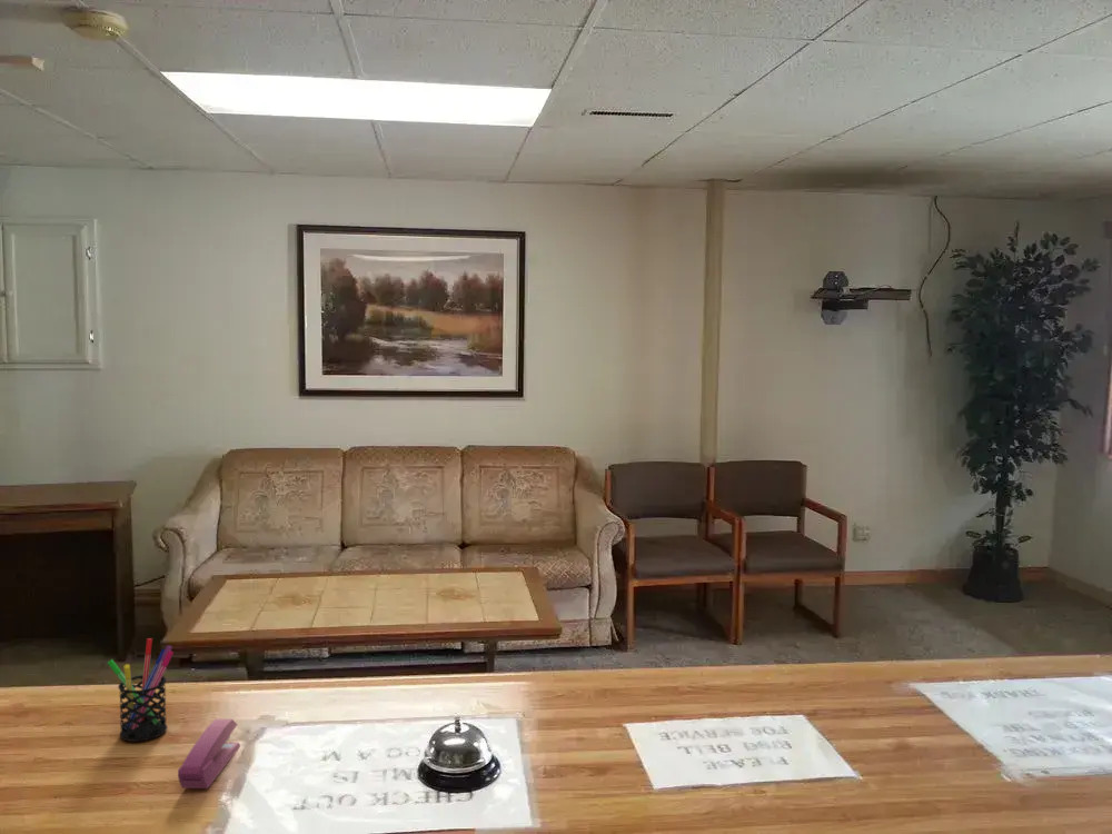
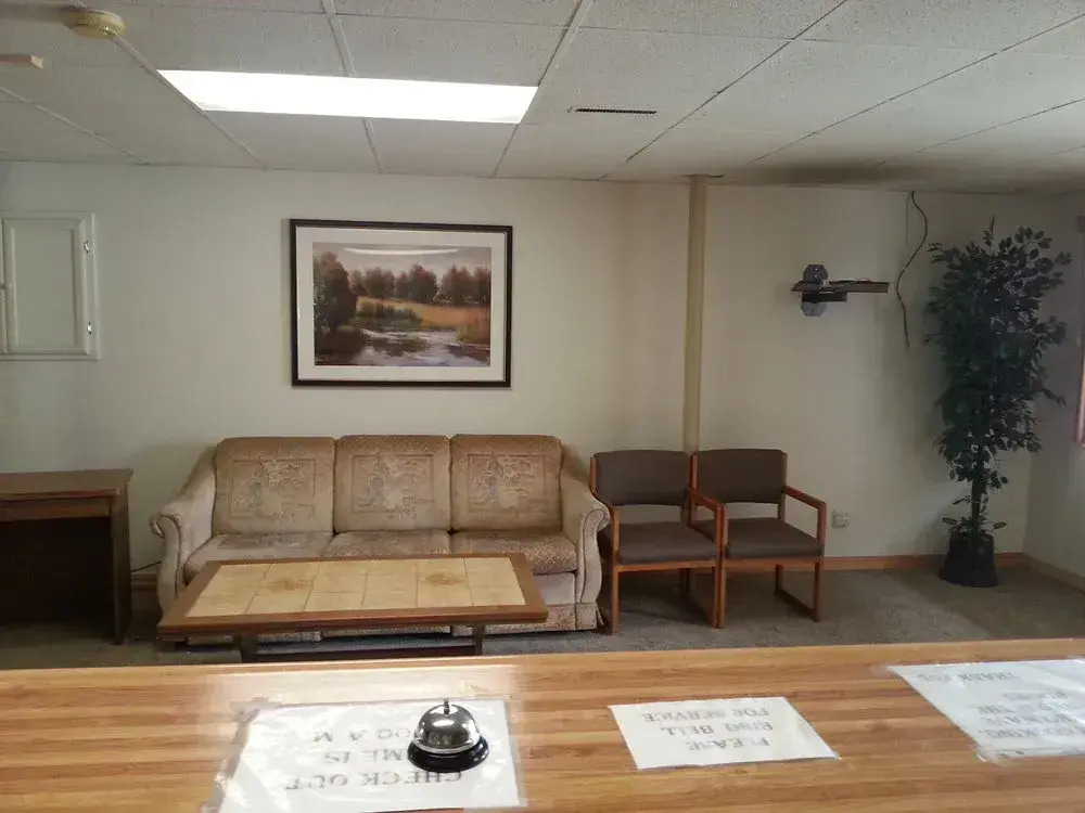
- pen holder [107,637,175,743]
- stapler [177,718,241,790]
